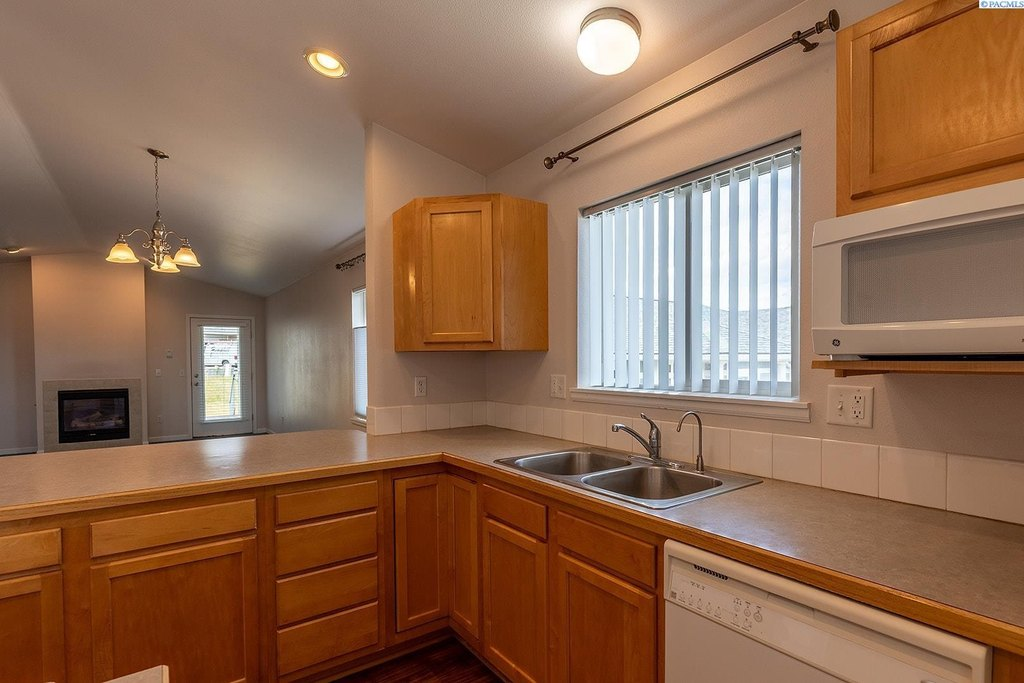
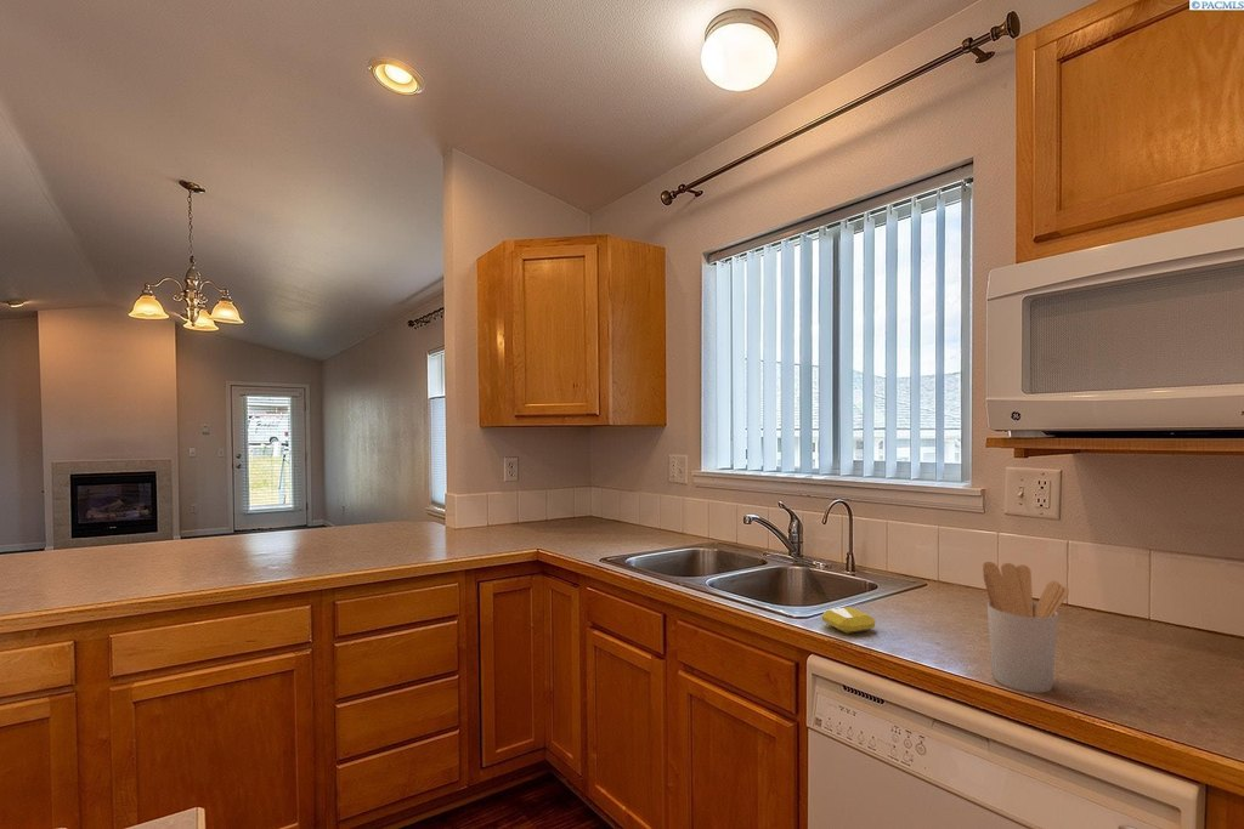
+ soap bar [821,606,877,635]
+ utensil holder [982,561,1070,694]
